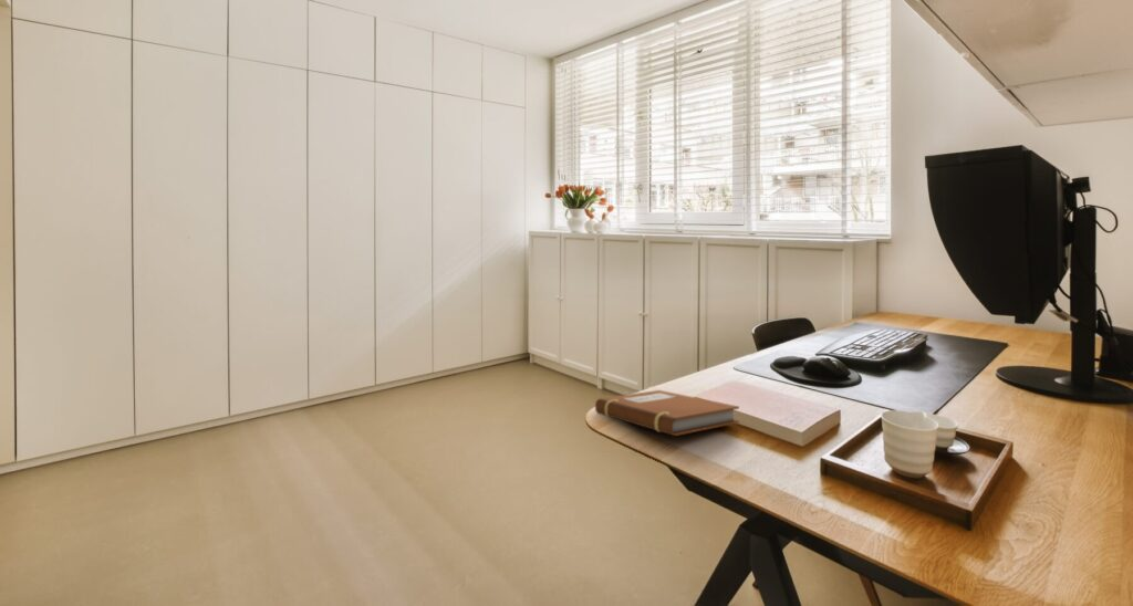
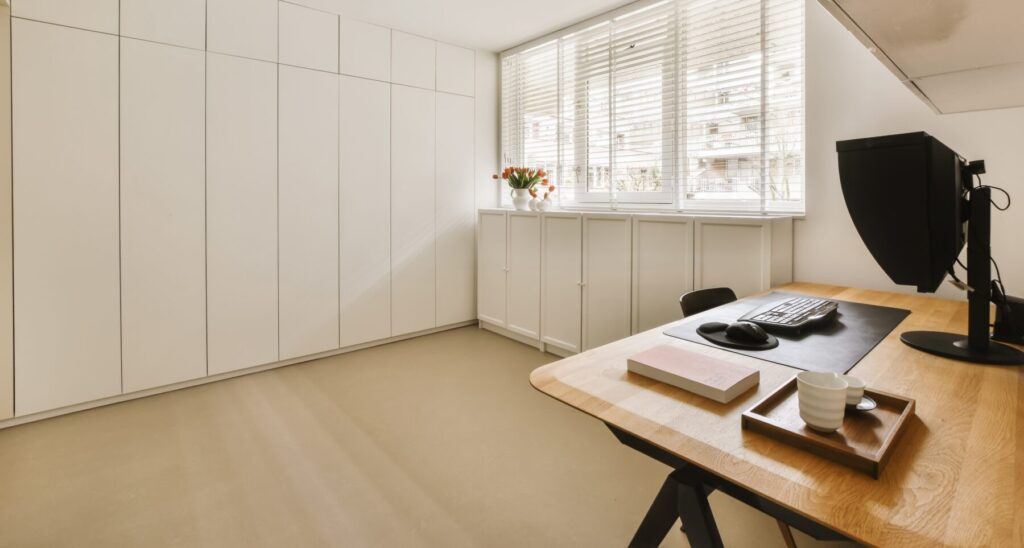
- notebook [594,389,740,437]
